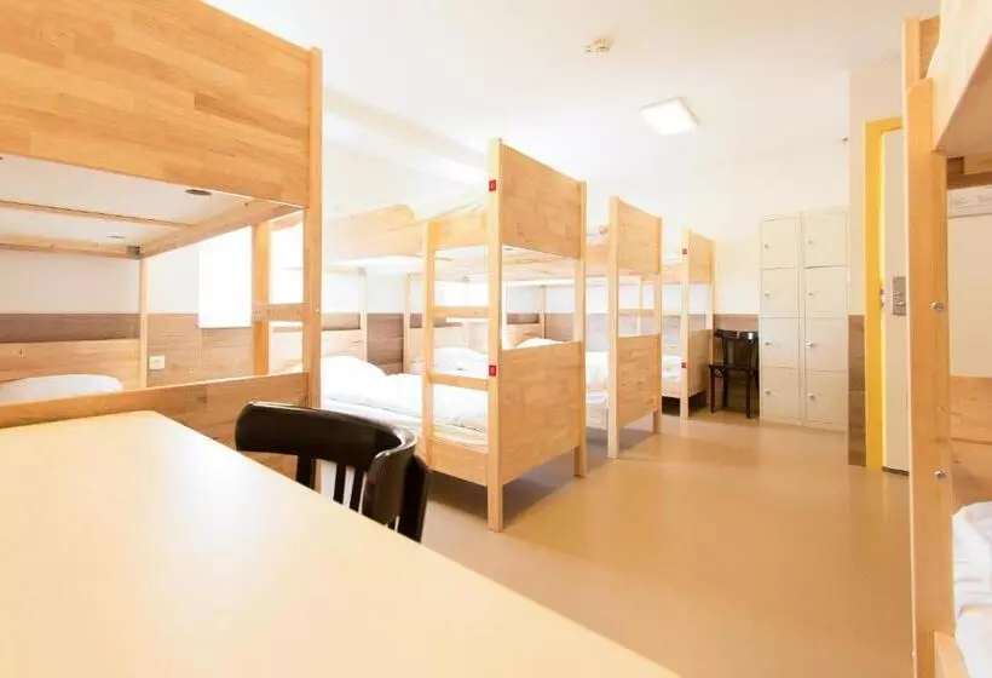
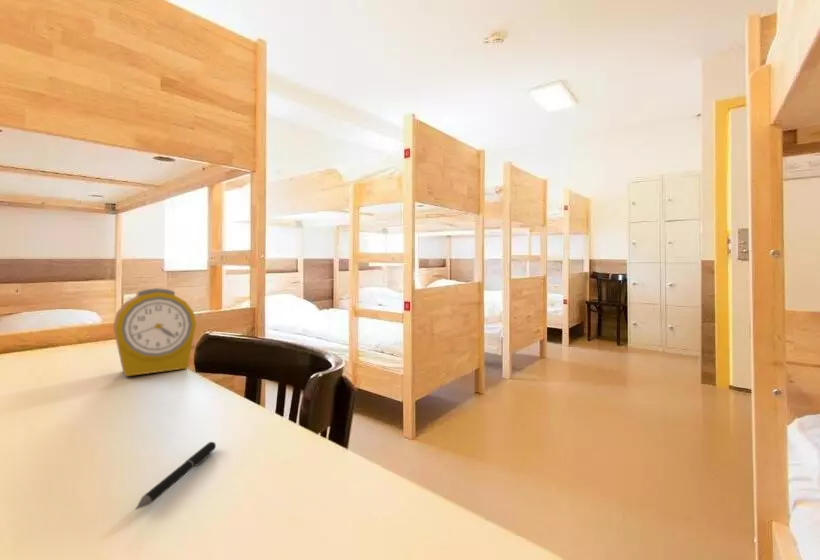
+ pen [134,441,217,511]
+ alarm clock [112,287,197,377]
